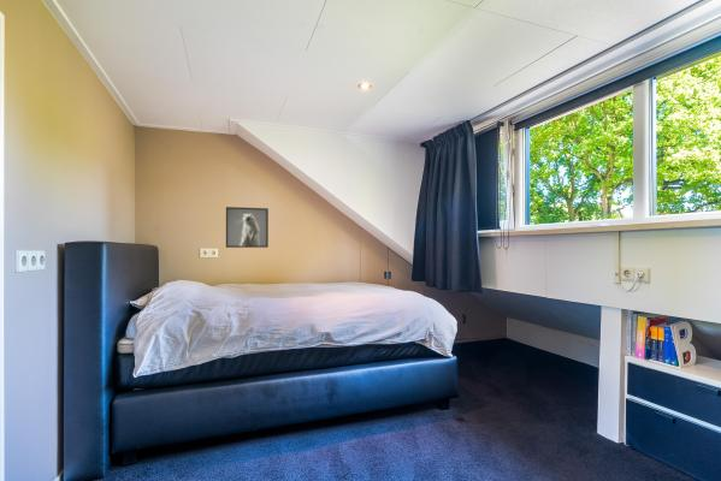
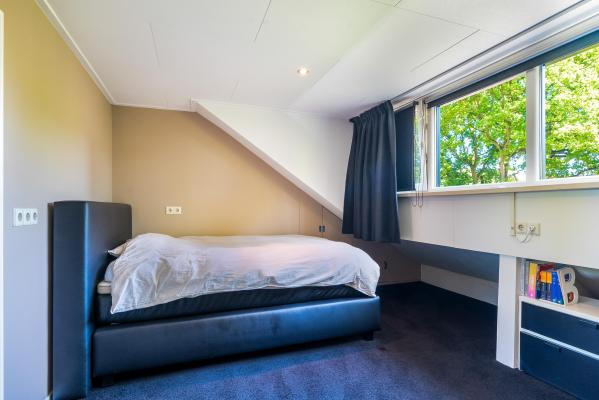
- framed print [225,206,270,249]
